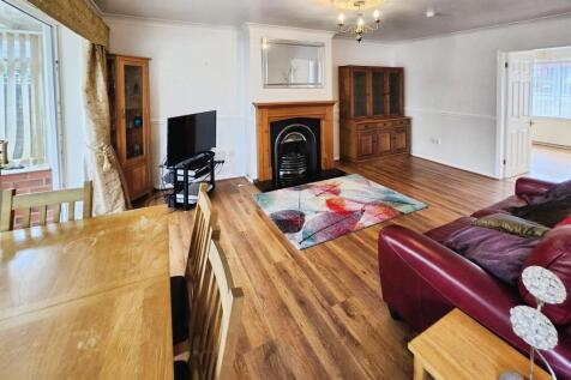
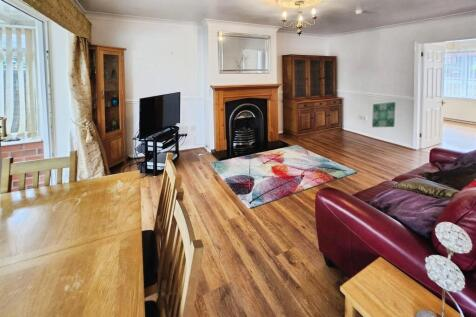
+ wall art [371,101,396,128]
